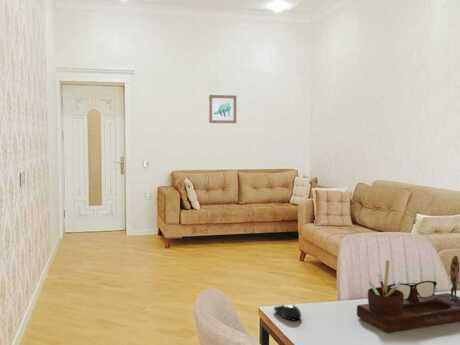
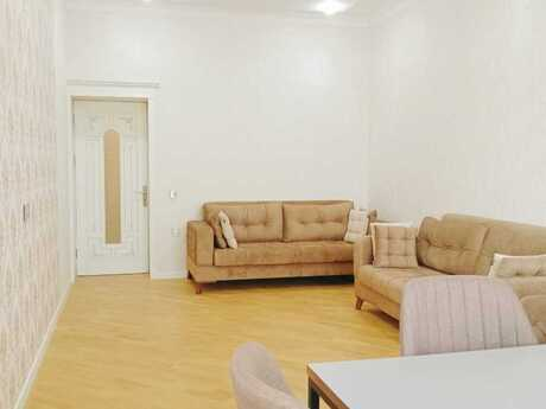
- computer mouse [273,303,302,322]
- wall art [208,94,237,124]
- desk organizer [356,254,460,334]
